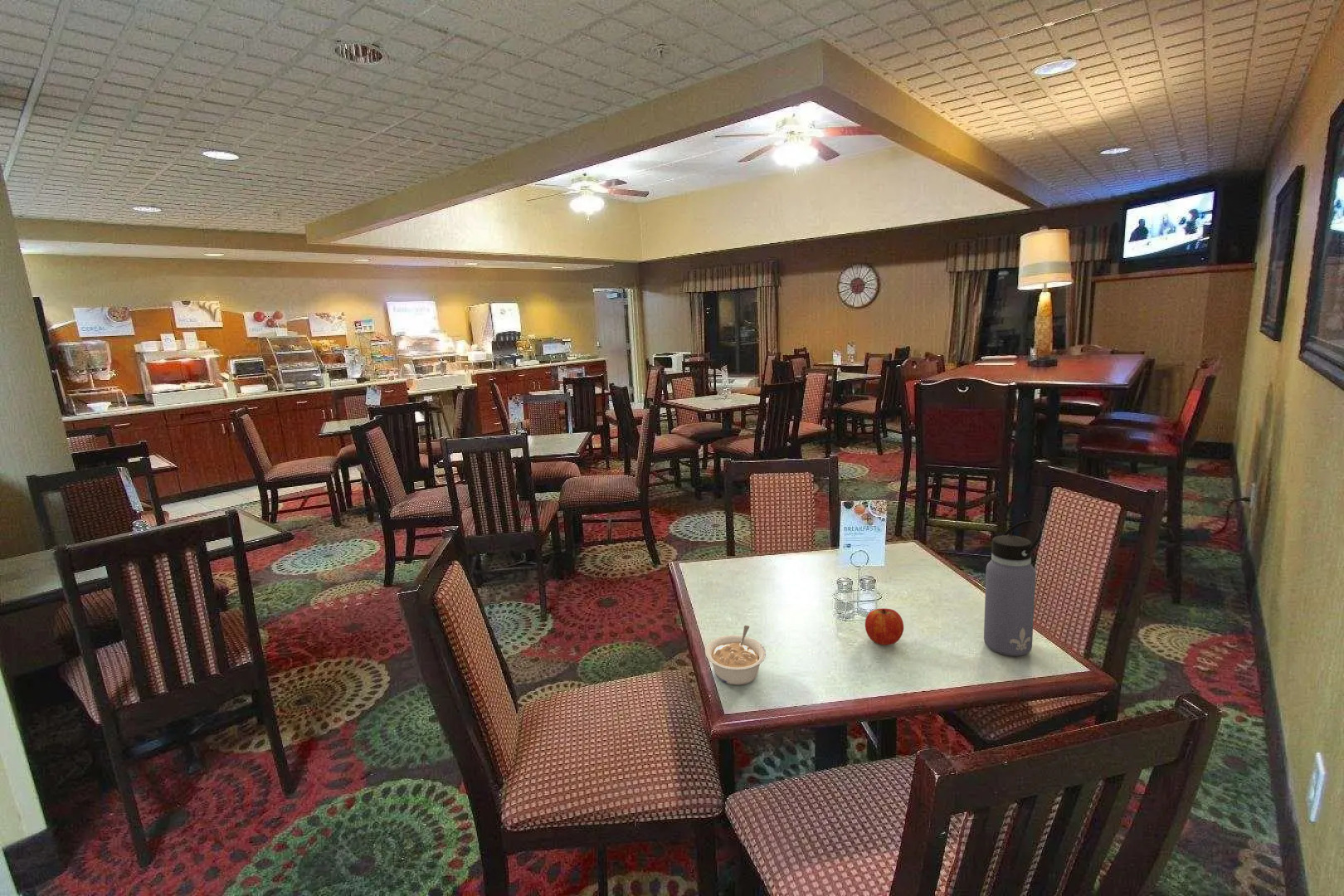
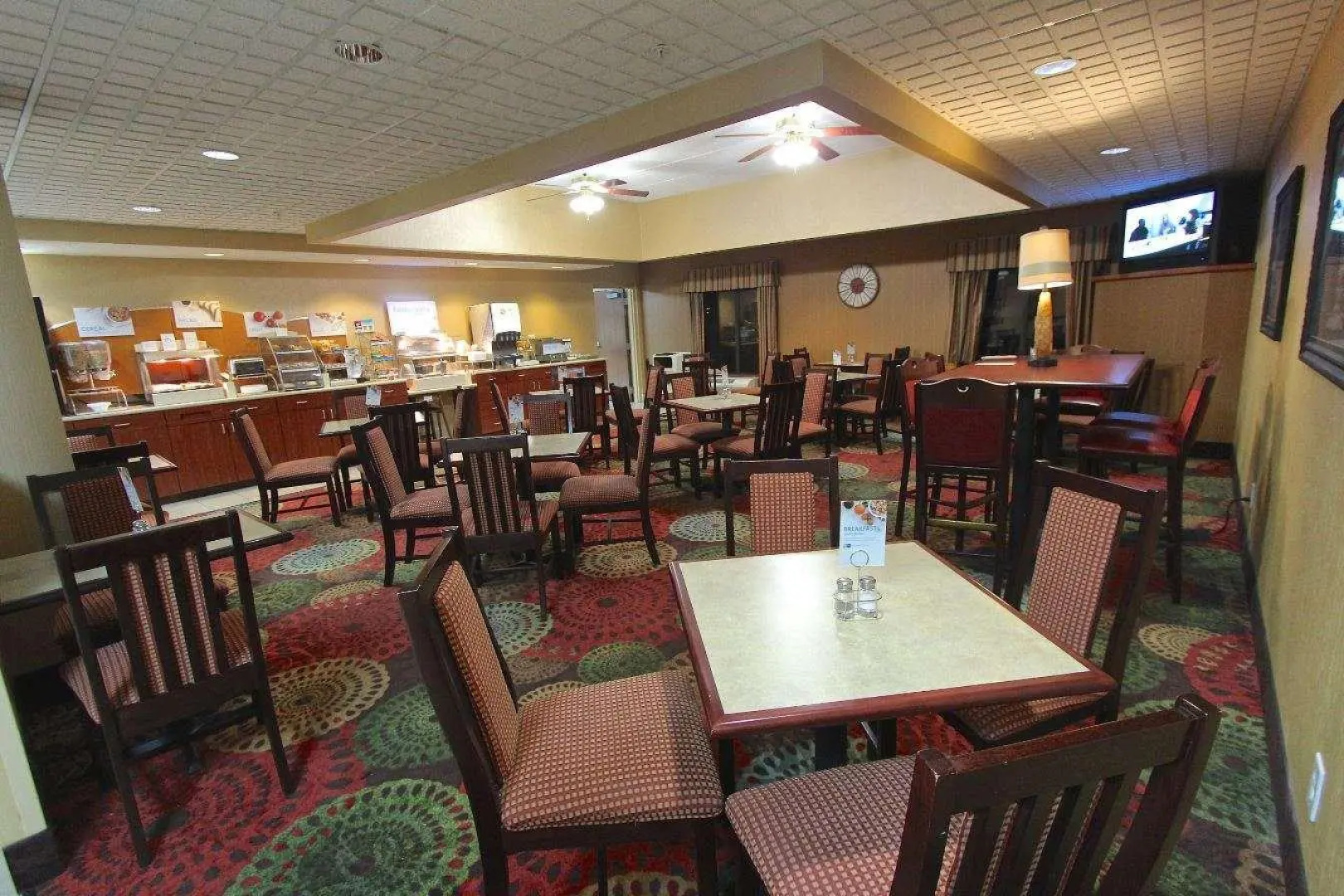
- fruit [864,607,904,645]
- legume [704,625,767,686]
- water bottle [983,519,1043,657]
